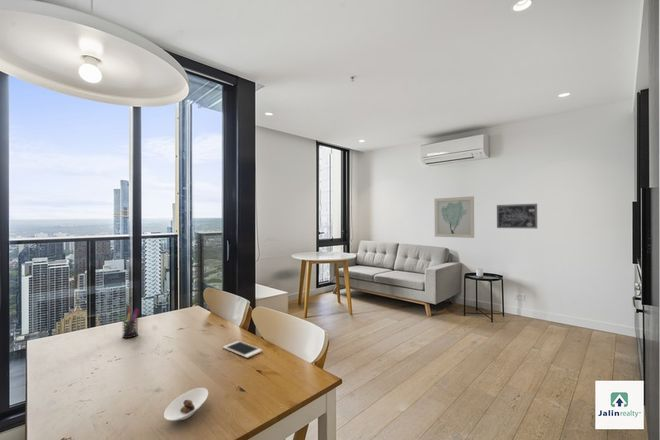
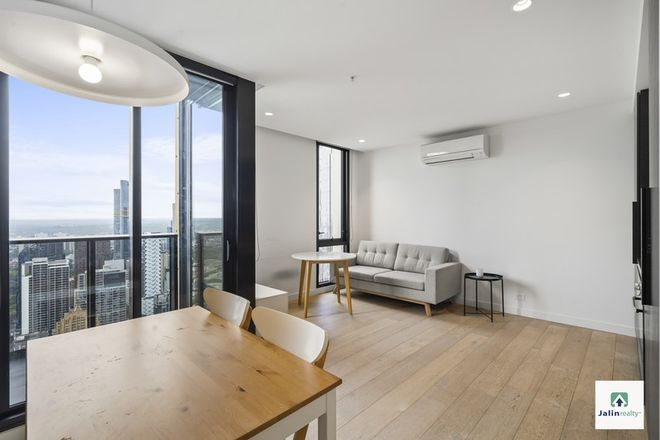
- wall art [434,195,475,239]
- pen holder [117,306,140,339]
- cell phone [222,340,263,359]
- wall art [496,203,538,229]
- saucer [163,387,209,422]
